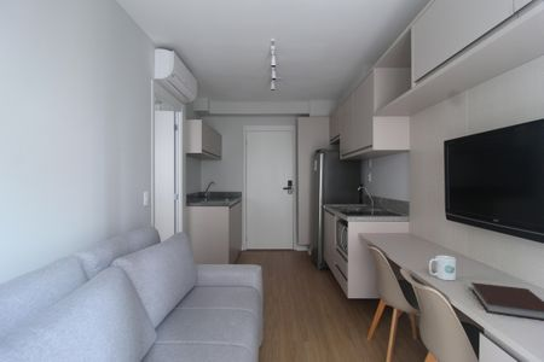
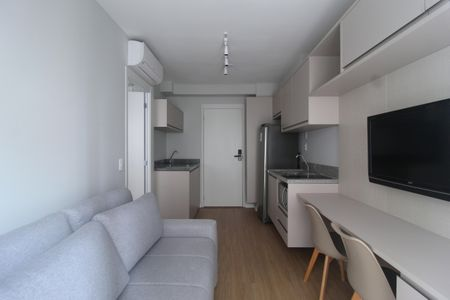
- notebook [470,281,544,321]
- mug [428,255,457,281]
